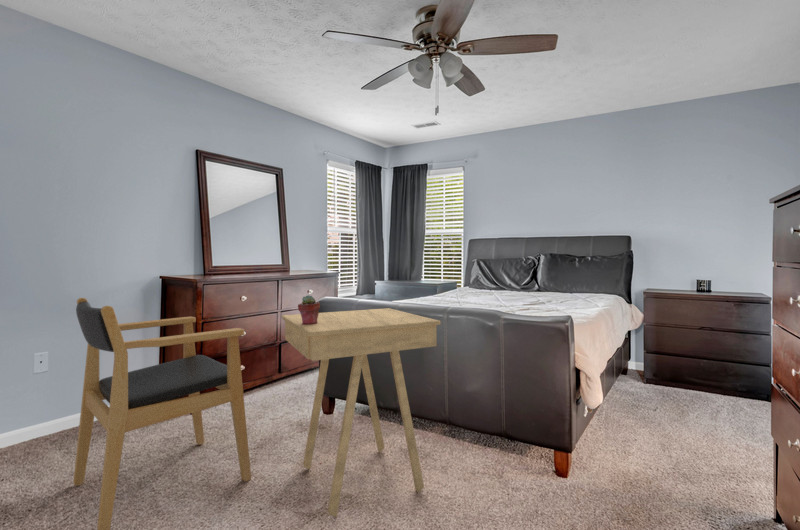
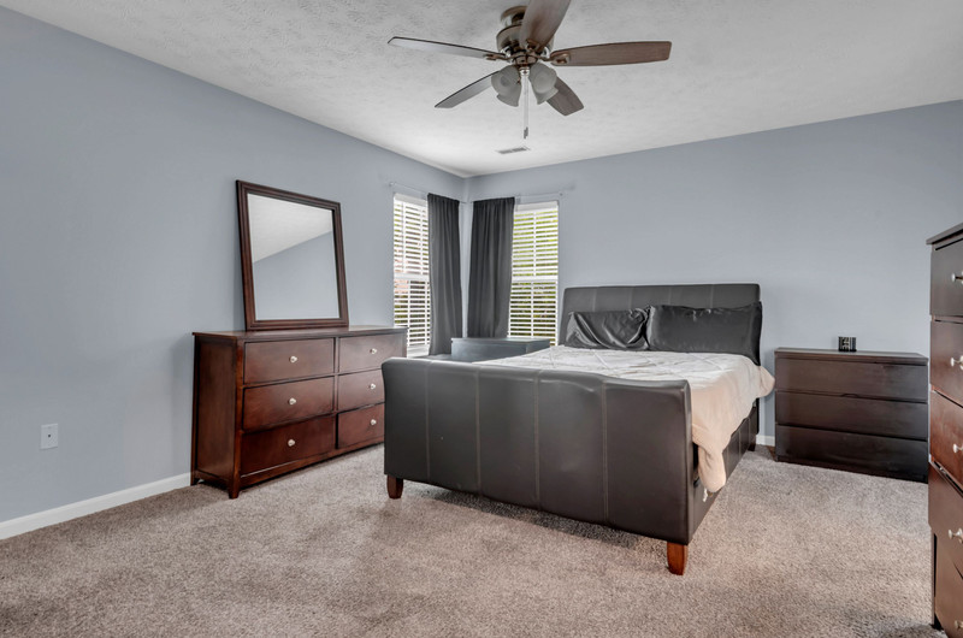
- armchair [73,297,252,530]
- side table [281,307,442,518]
- potted succulent [297,294,321,325]
